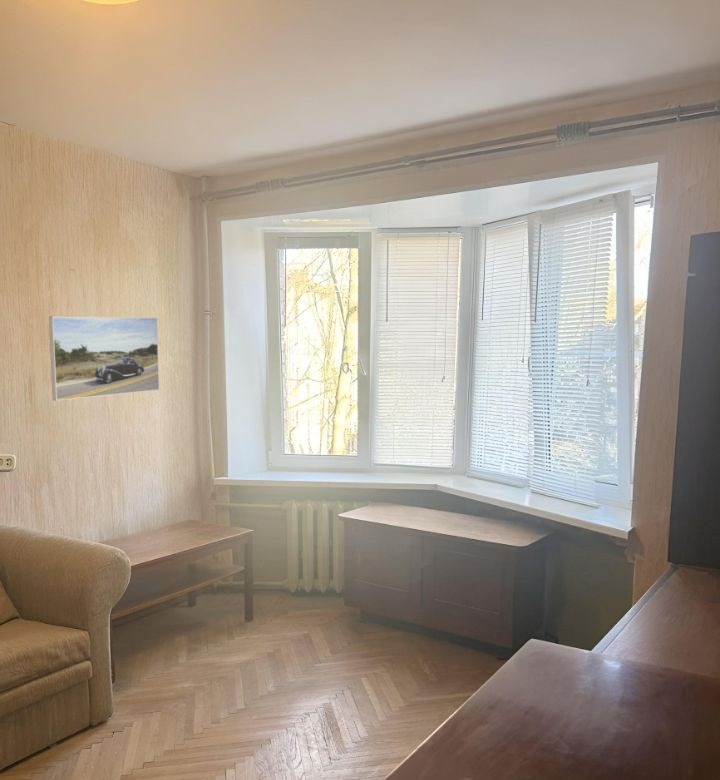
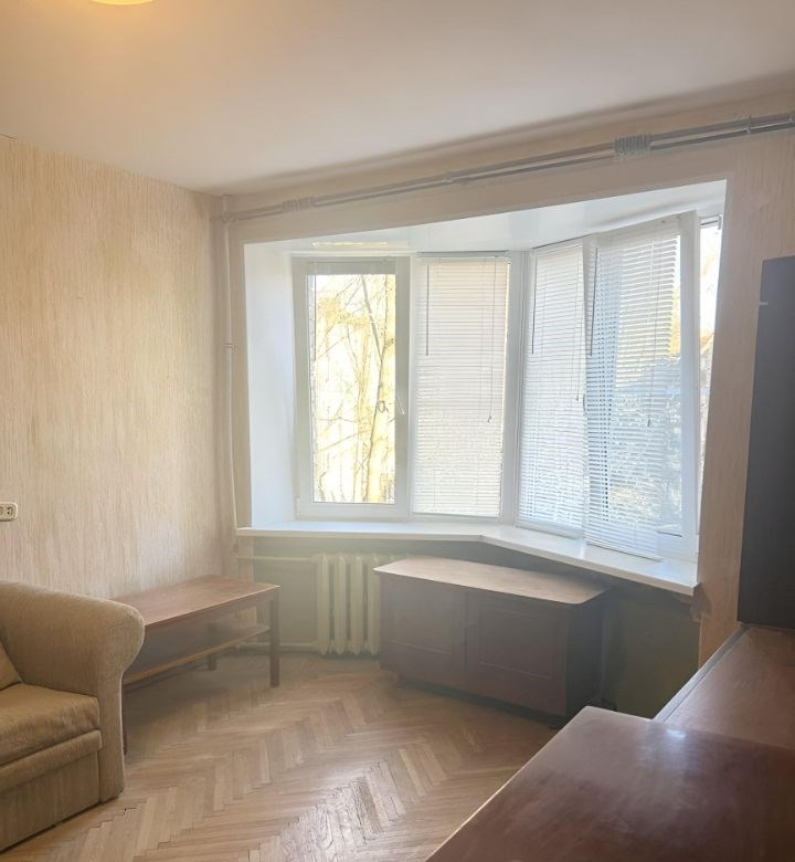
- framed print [48,315,160,402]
